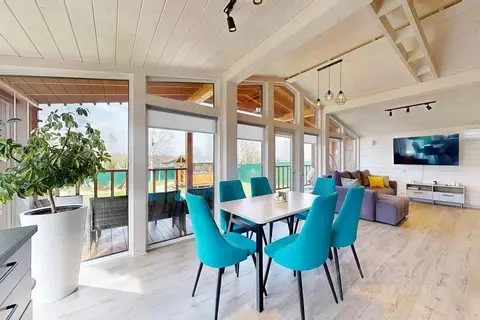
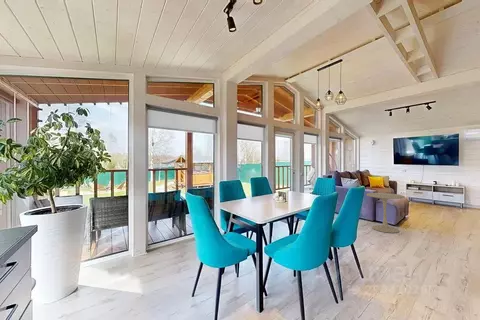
+ side table [365,192,406,234]
